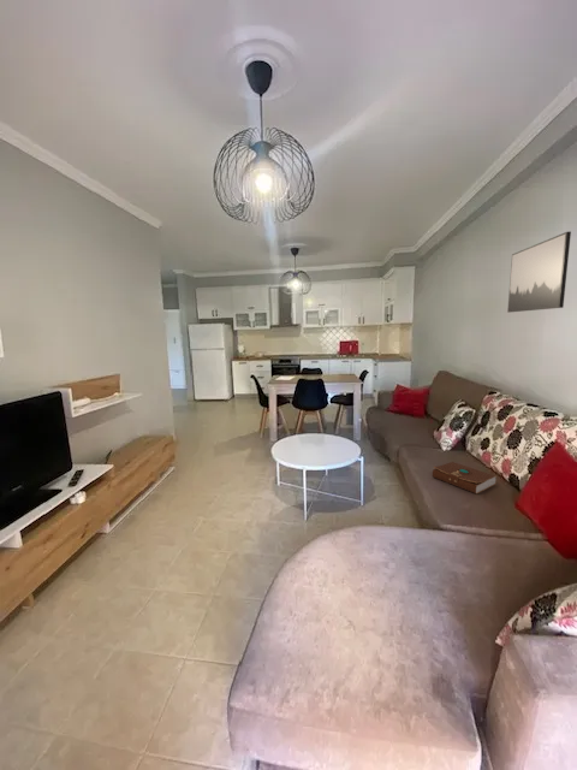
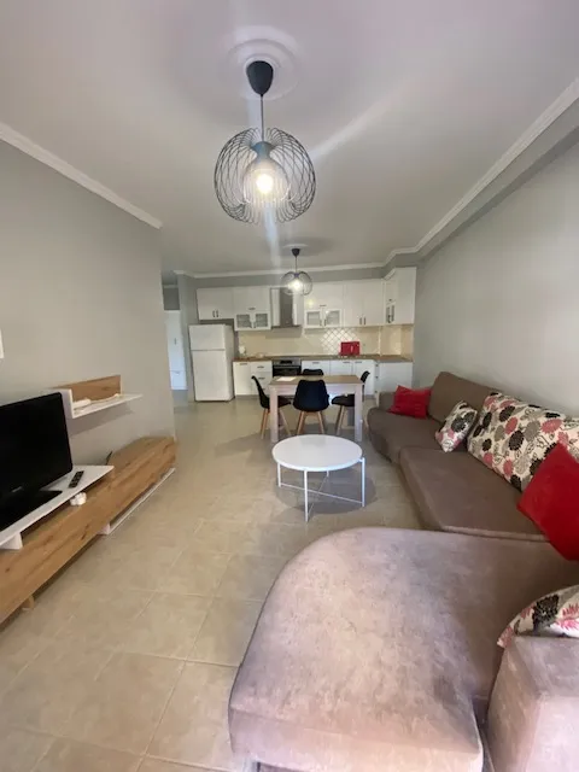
- wall art [506,230,572,313]
- book [432,461,498,494]
